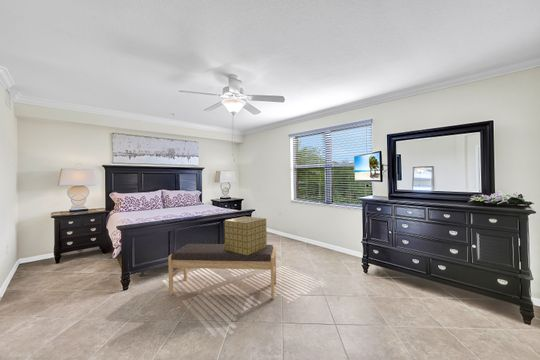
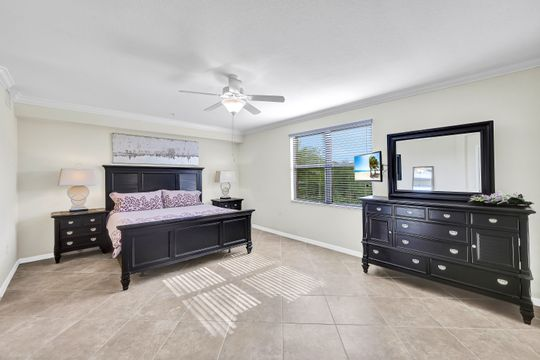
- bench [168,243,277,299]
- decorative box [224,215,268,256]
